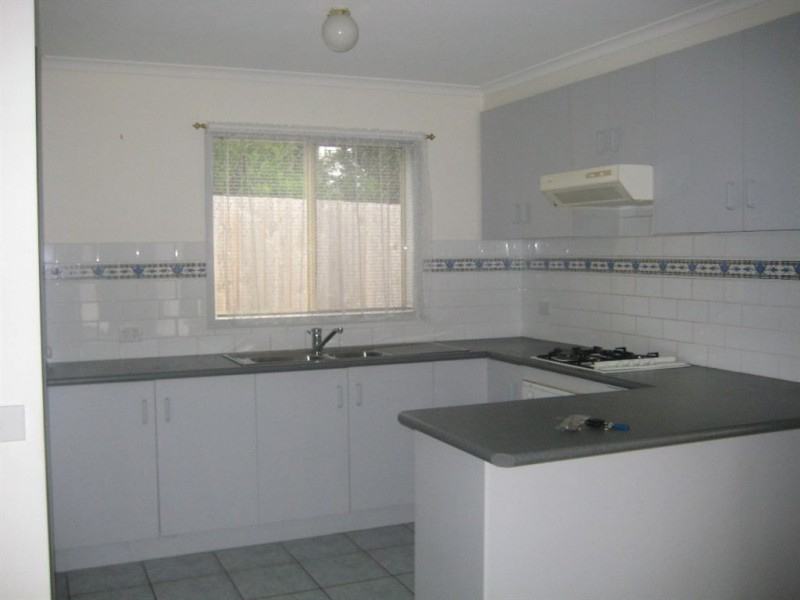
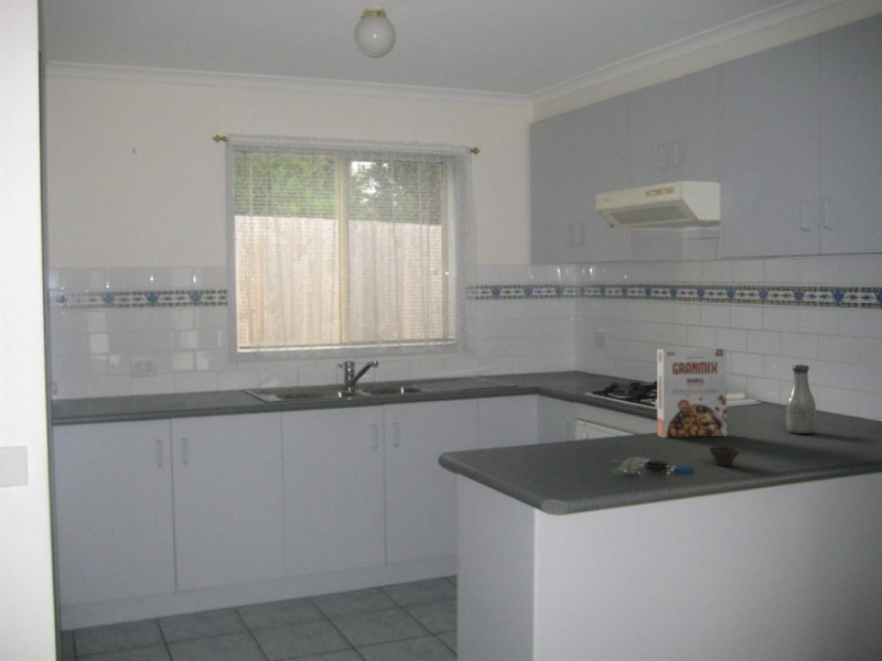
+ cup [708,445,741,467]
+ bottle [785,364,817,435]
+ cereal box [656,347,728,438]
